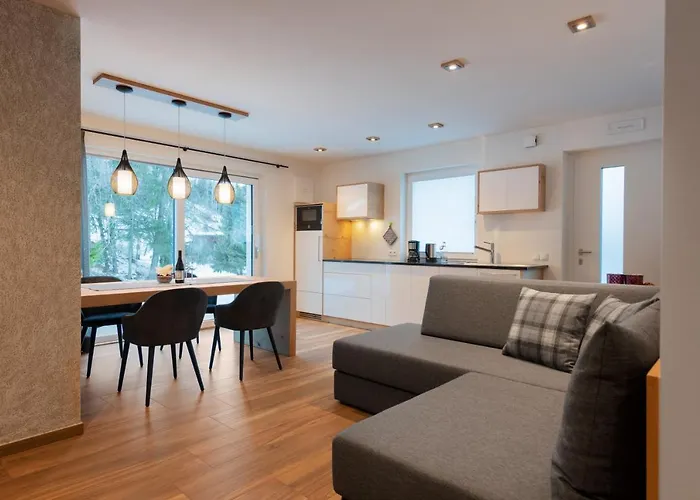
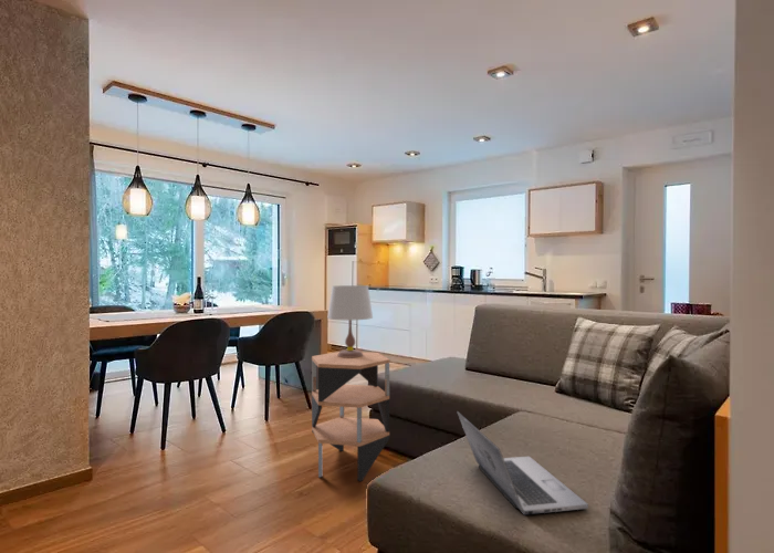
+ side table [311,351,390,482]
+ laptop [456,410,589,515]
+ table lamp [326,284,374,357]
